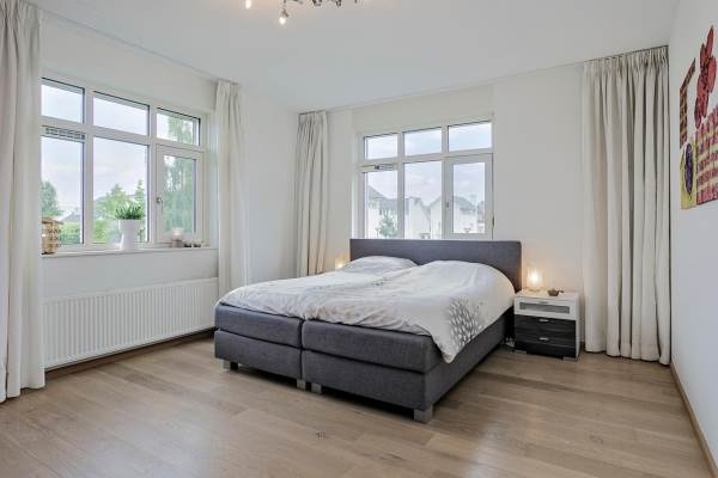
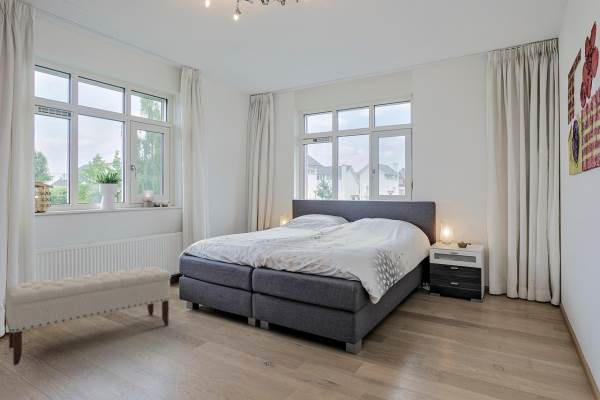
+ bench [4,265,172,366]
